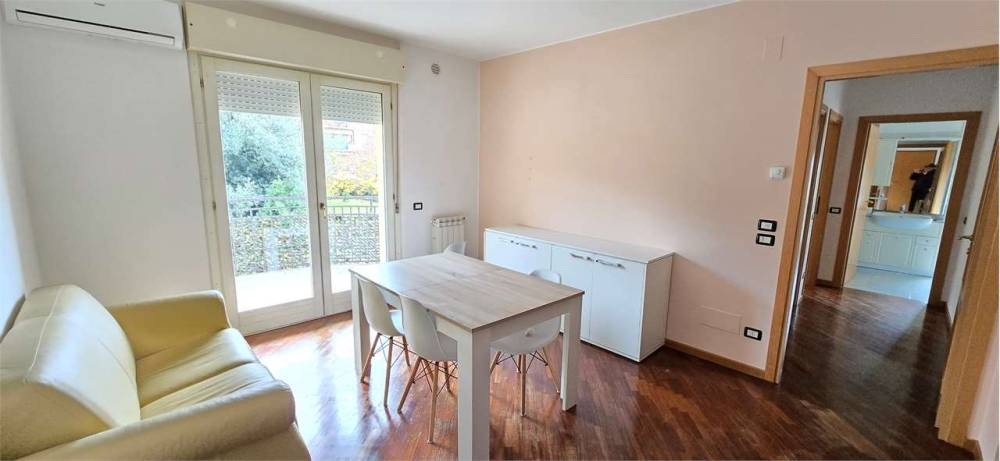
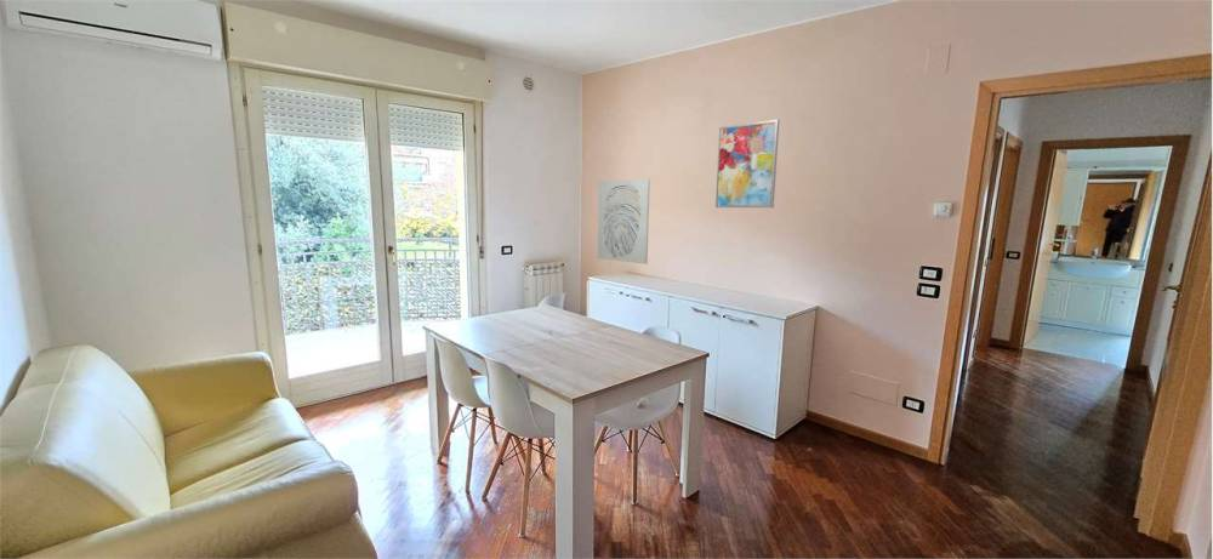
+ wall art [597,177,651,266]
+ wall art [714,119,780,209]
